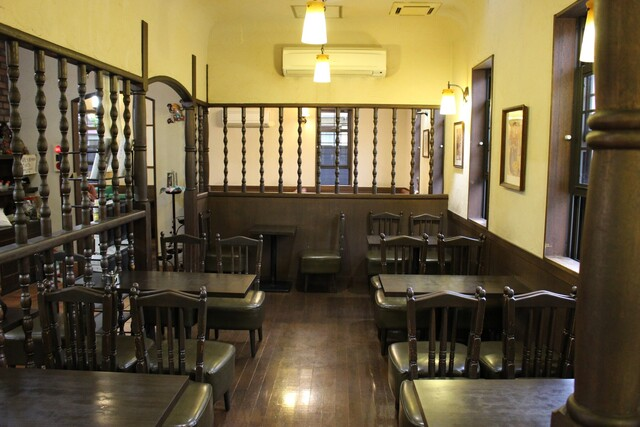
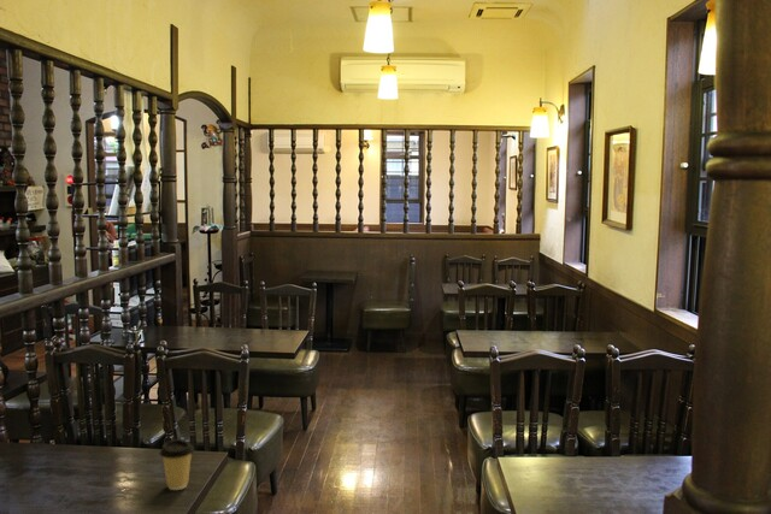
+ coffee cup [159,438,195,491]
